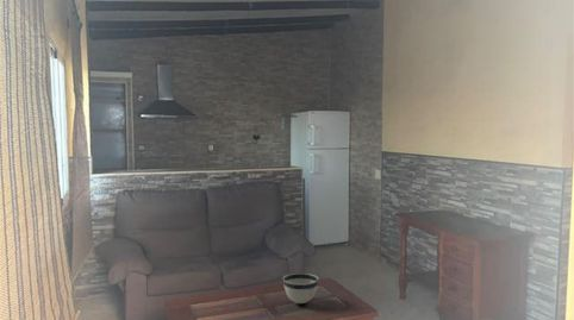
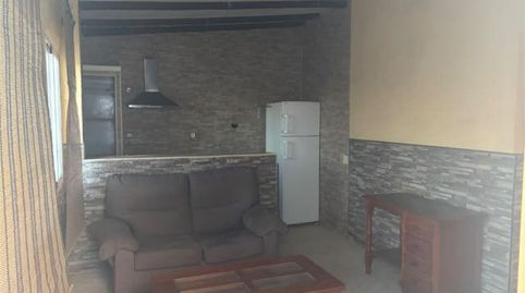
- bowl [282,271,319,305]
